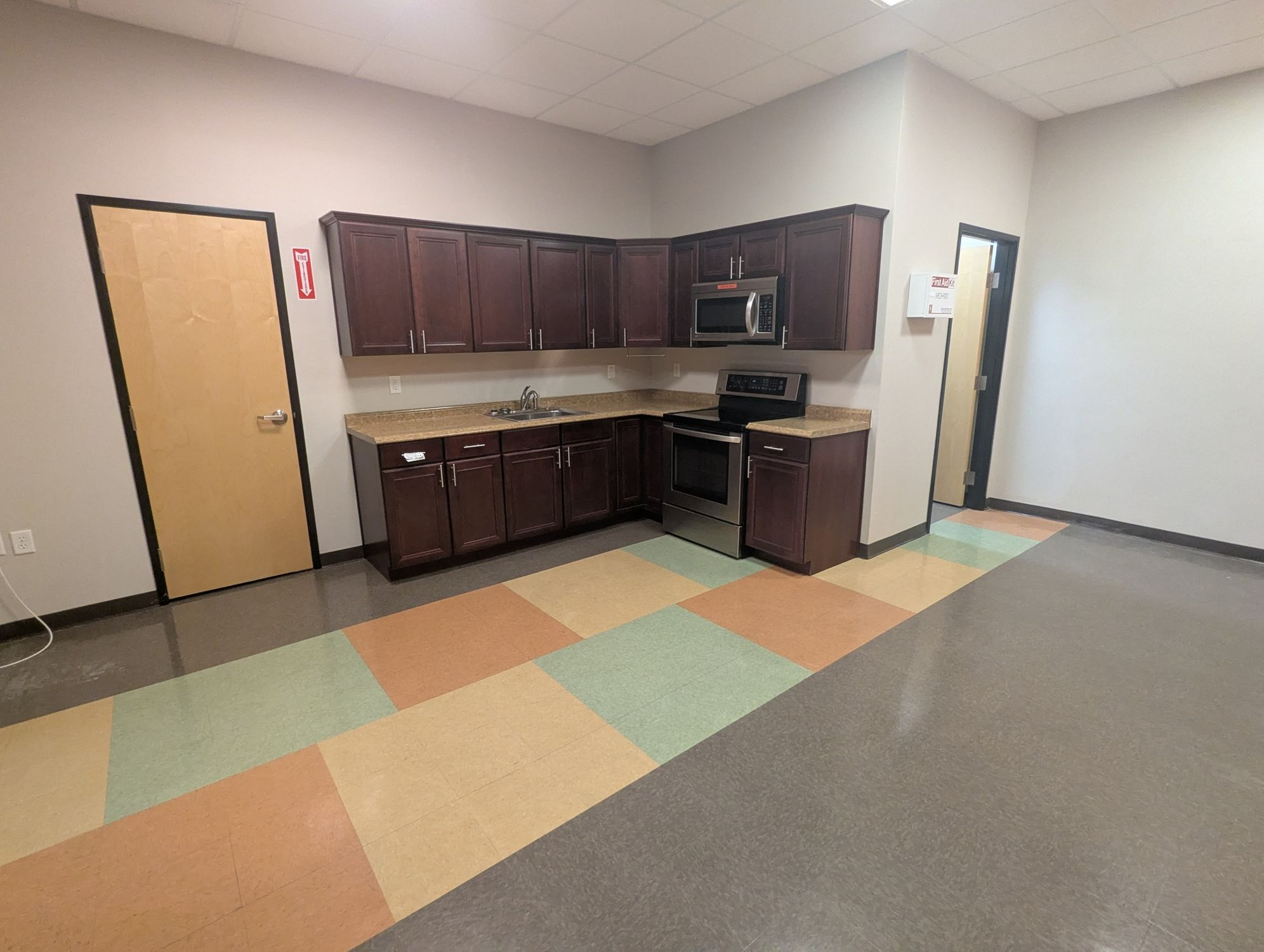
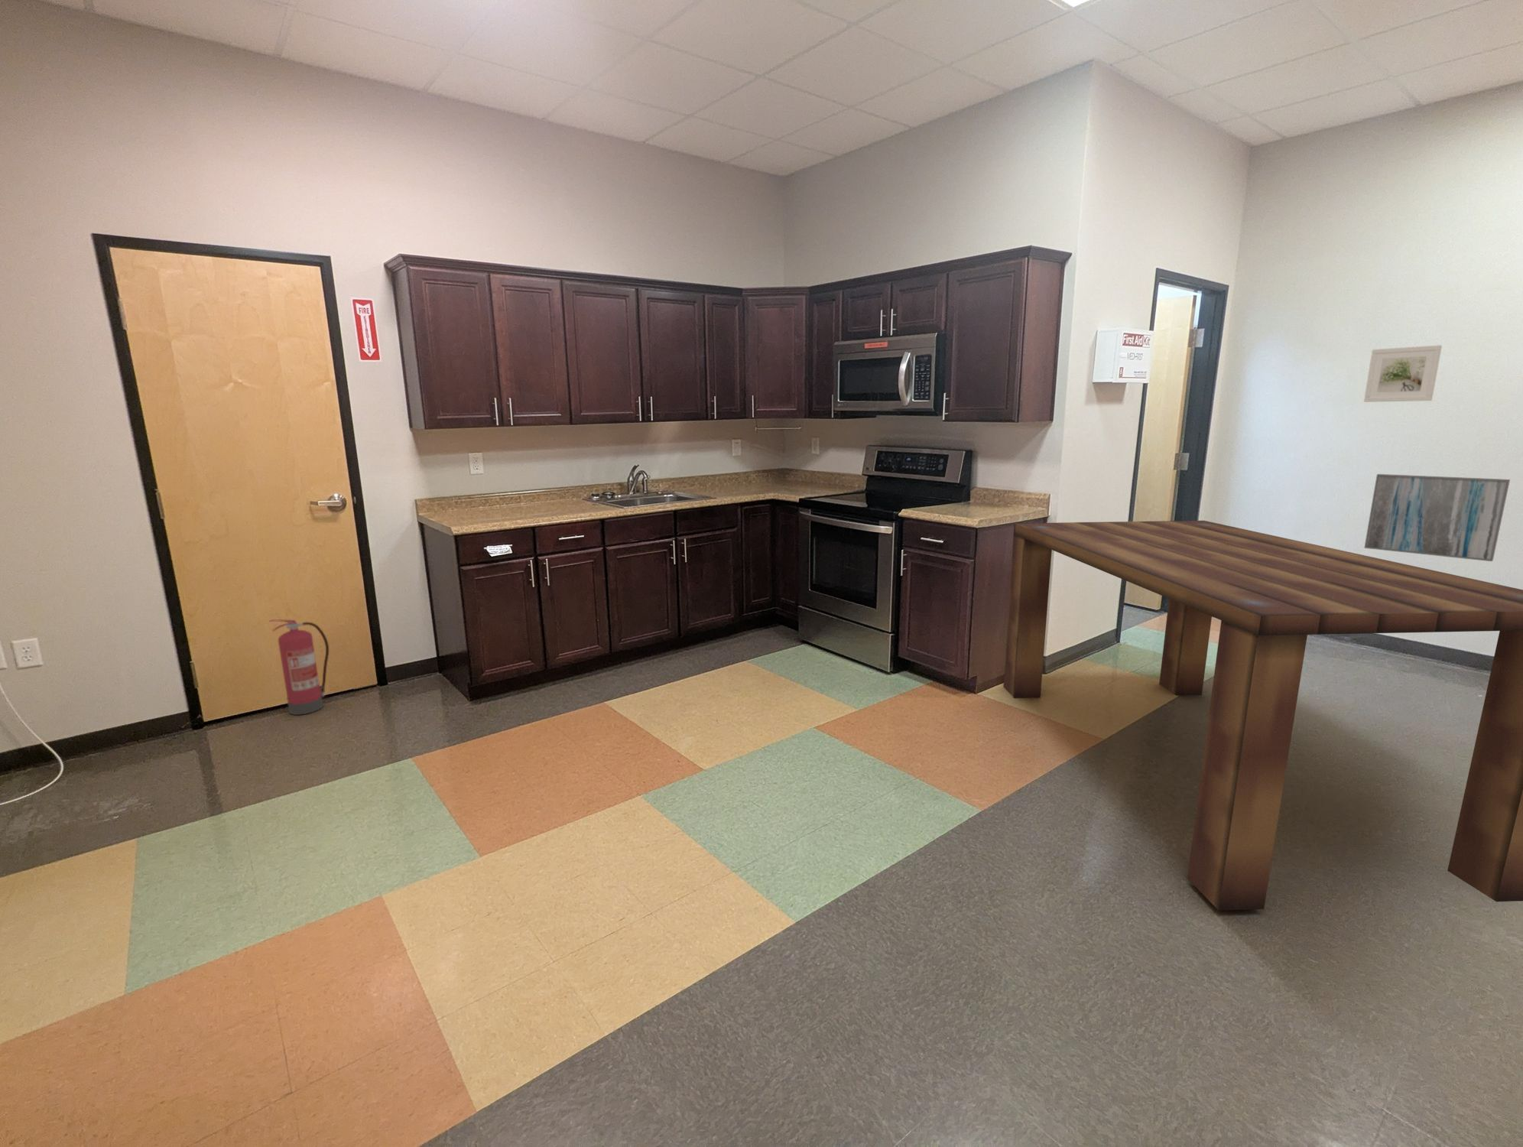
+ wall art [1363,473,1511,561]
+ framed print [1363,345,1442,402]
+ dining table [1004,520,1523,912]
+ fire extinguisher [269,619,329,716]
